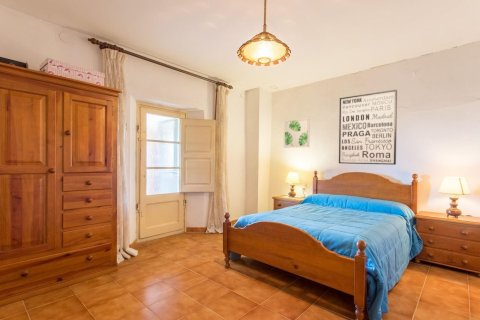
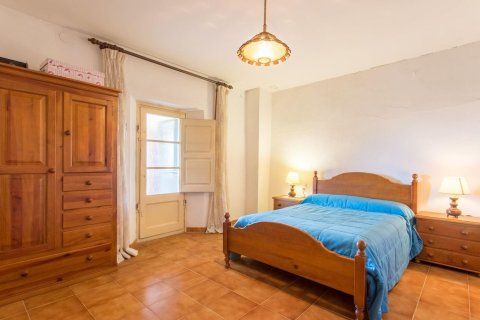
- wall art [338,89,398,166]
- wall art [283,117,311,149]
